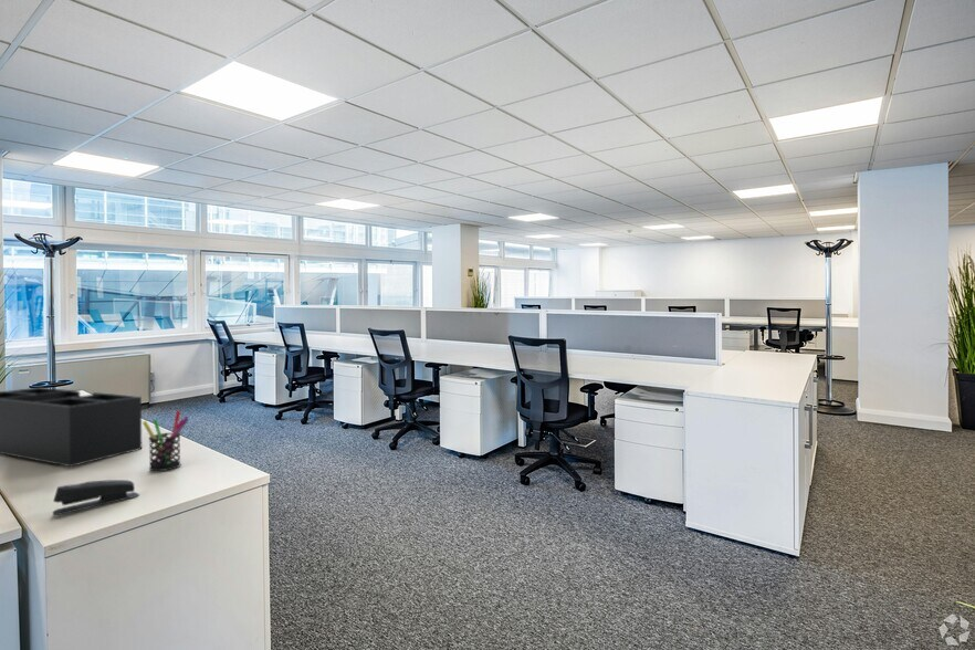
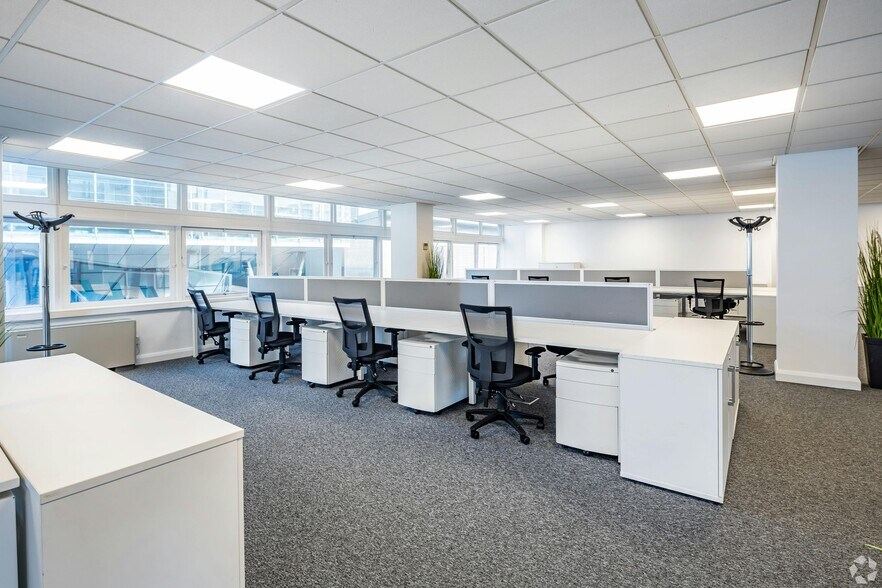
- pen holder [141,410,190,472]
- desk organizer [0,387,143,468]
- stapler [52,479,140,516]
